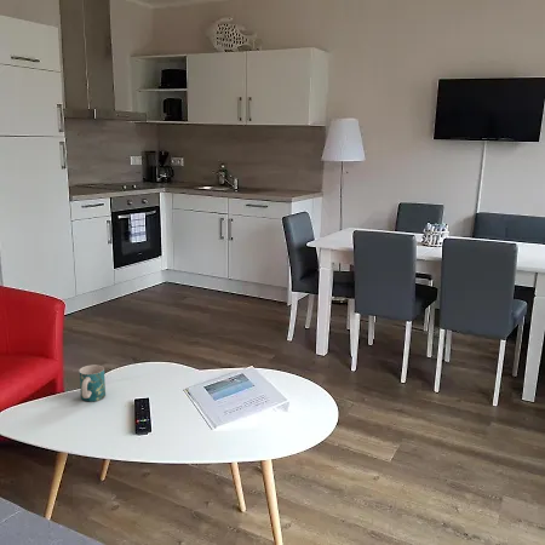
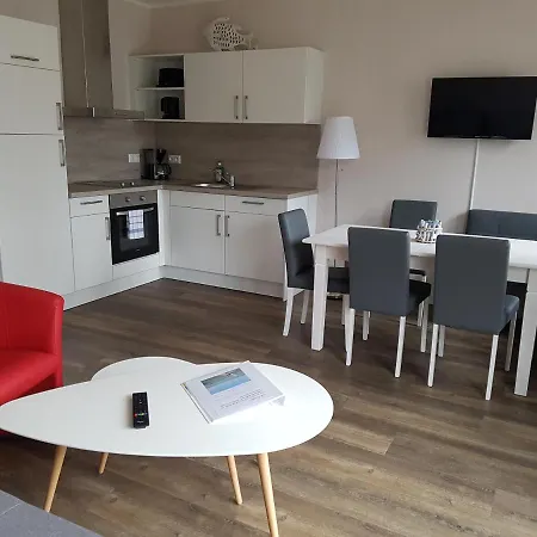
- mug [78,363,107,403]
